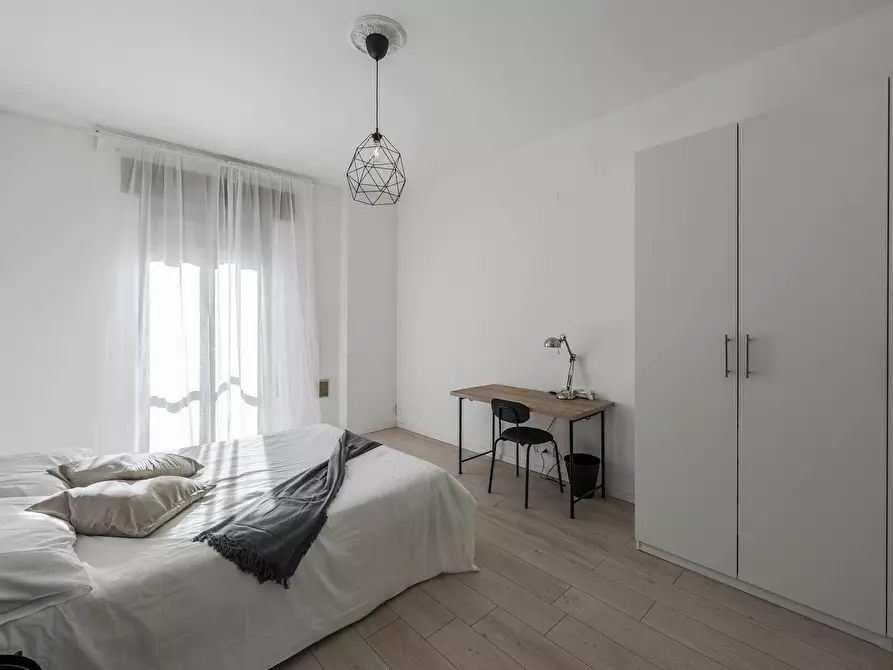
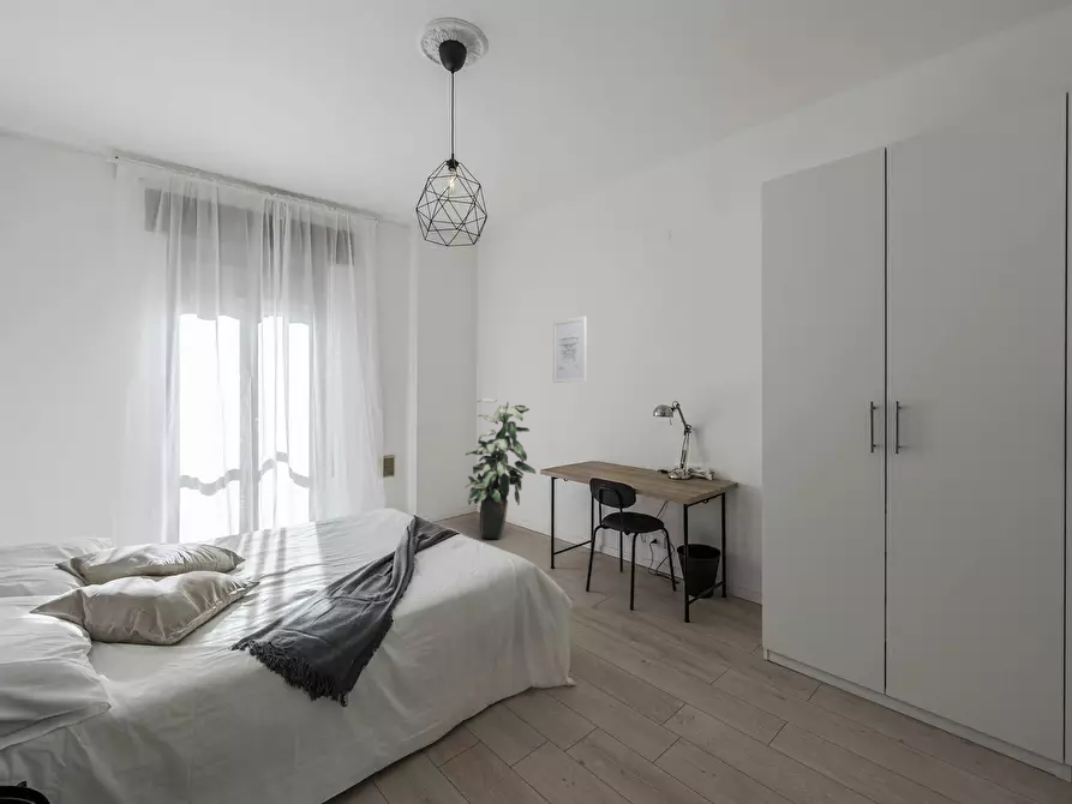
+ indoor plant [463,397,537,540]
+ wall art [551,316,587,384]
